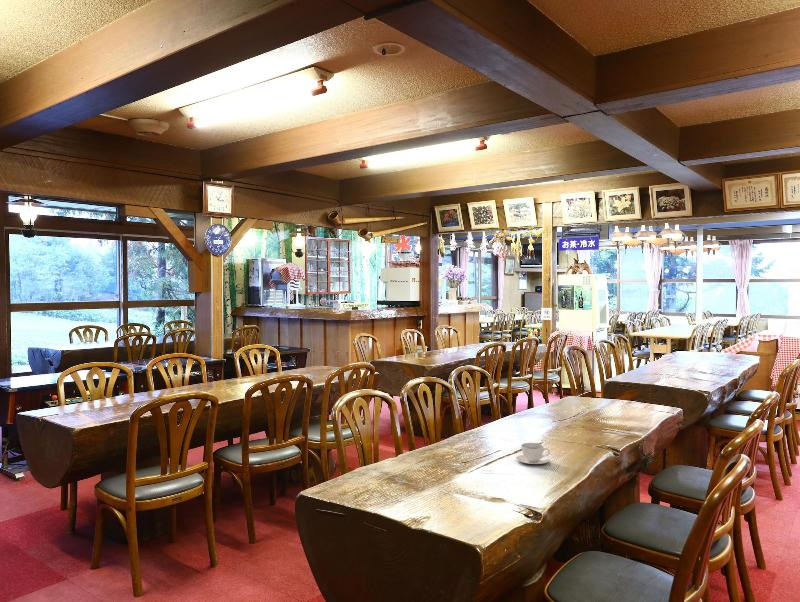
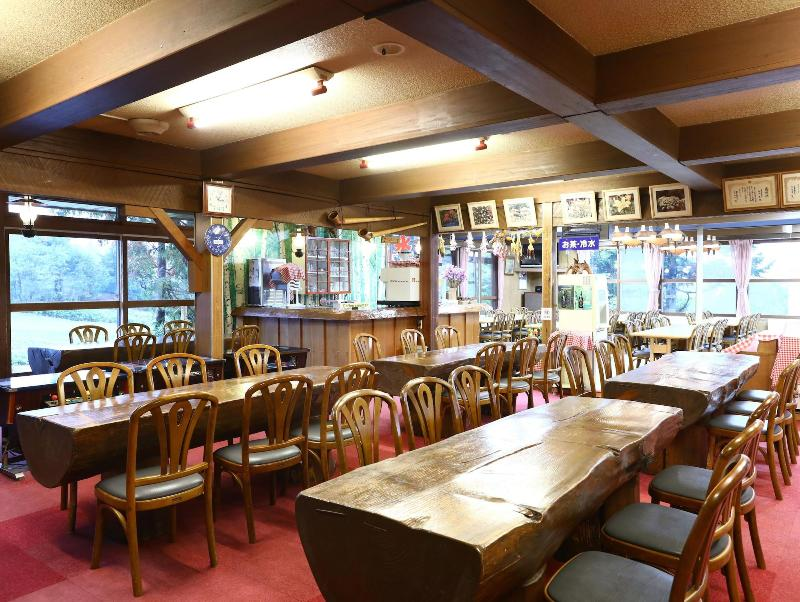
- teacup [515,442,551,465]
